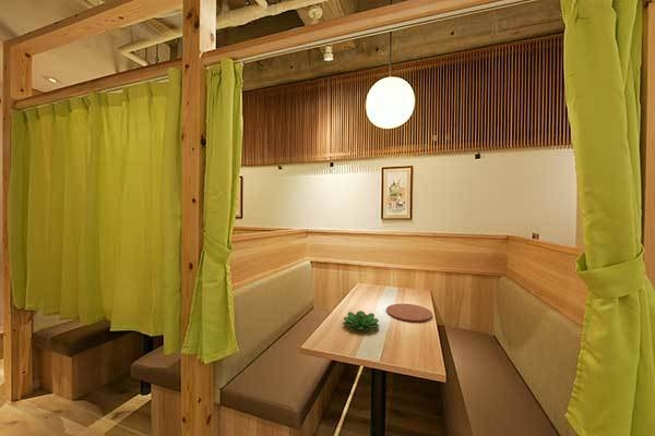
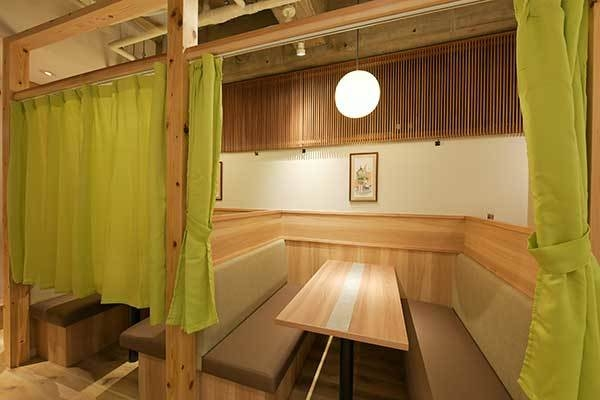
- succulent plant [342,310,380,331]
- plate [385,303,433,324]
